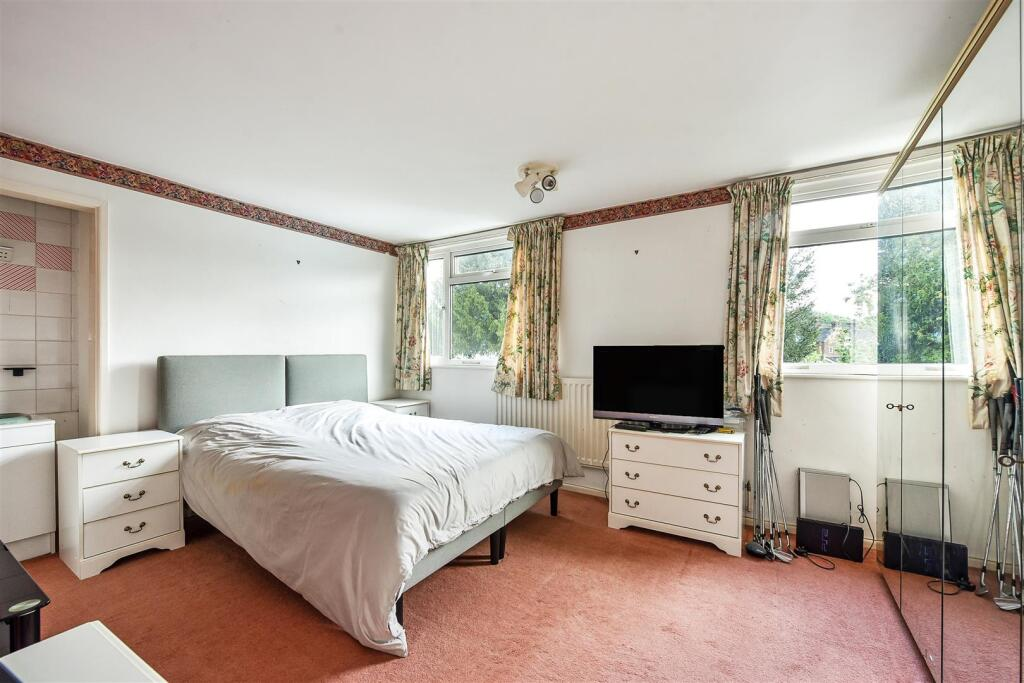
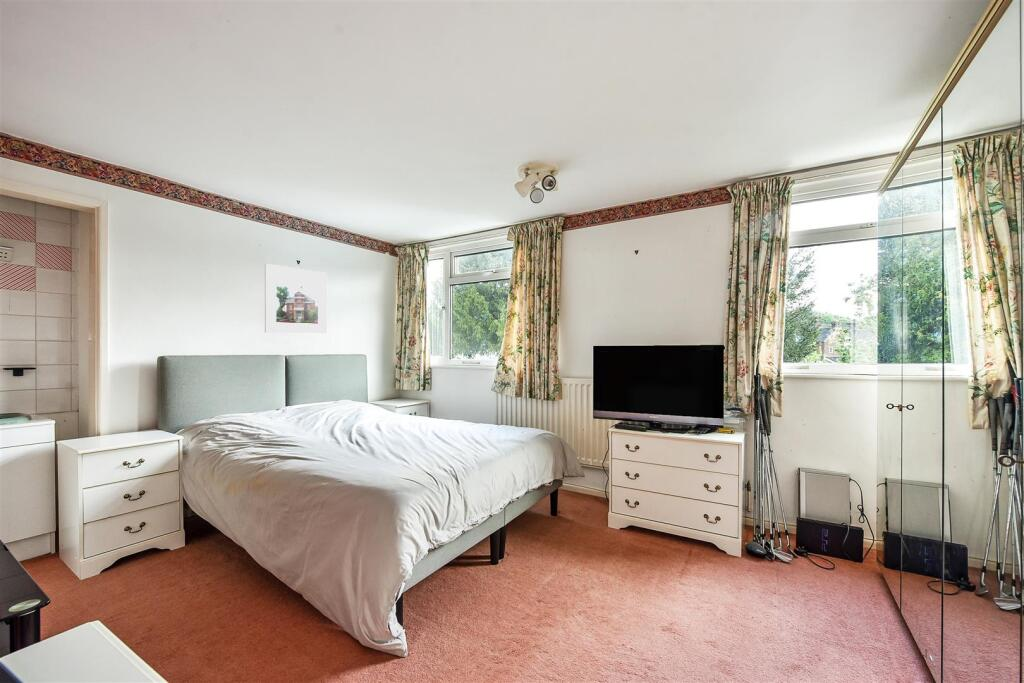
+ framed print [264,263,328,335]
